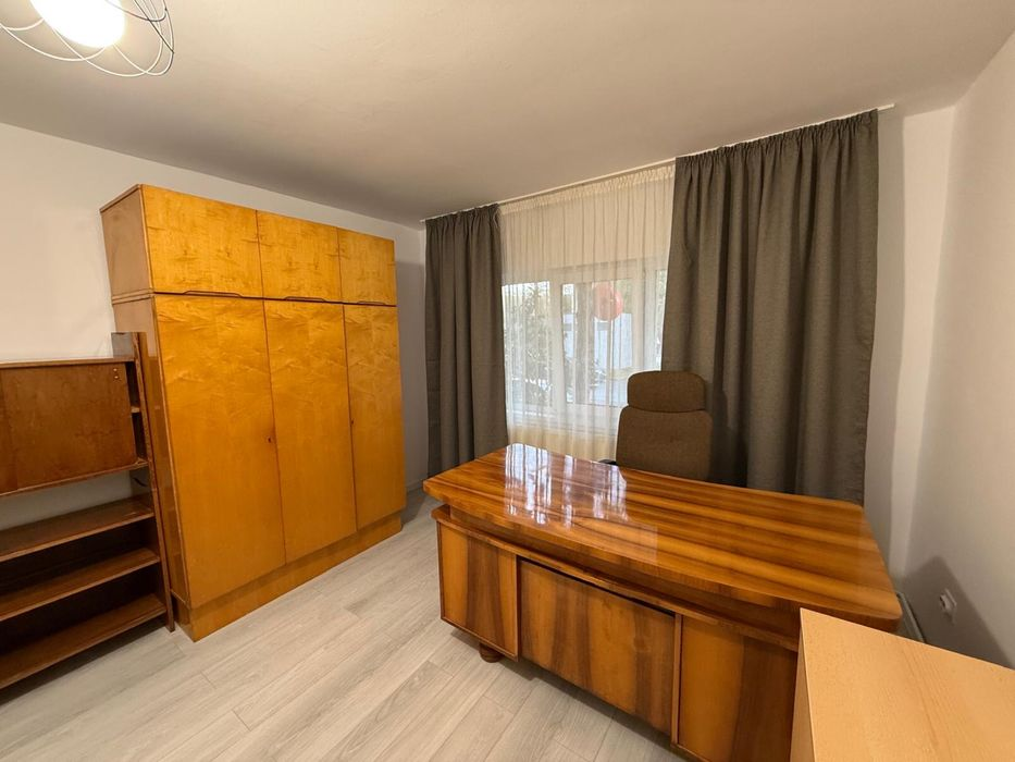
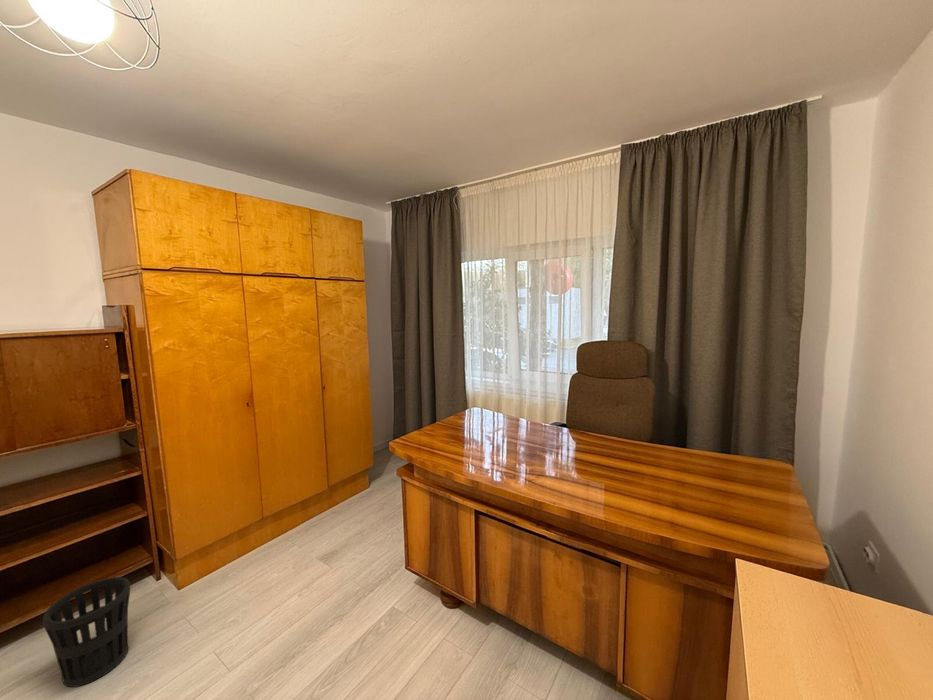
+ wastebasket [42,576,131,688]
